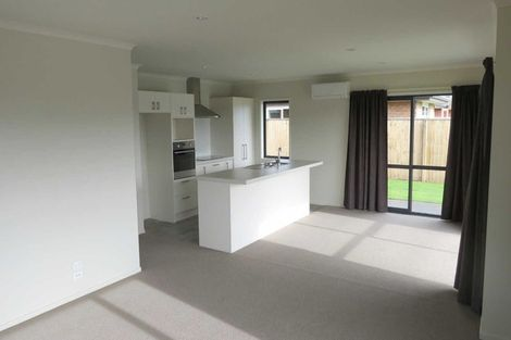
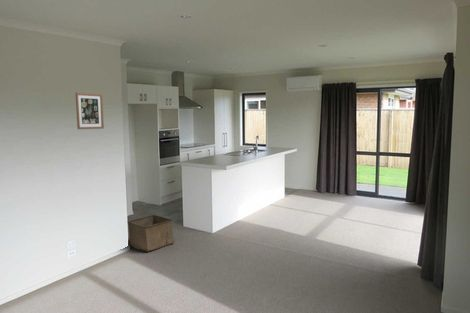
+ storage bin [127,214,175,253]
+ wall art [75,92,105,130]
